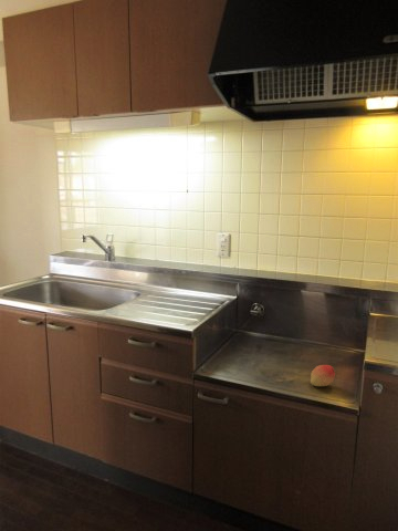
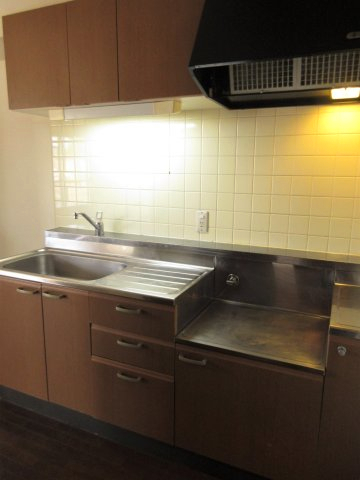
- fruit [310,364,336,387]
